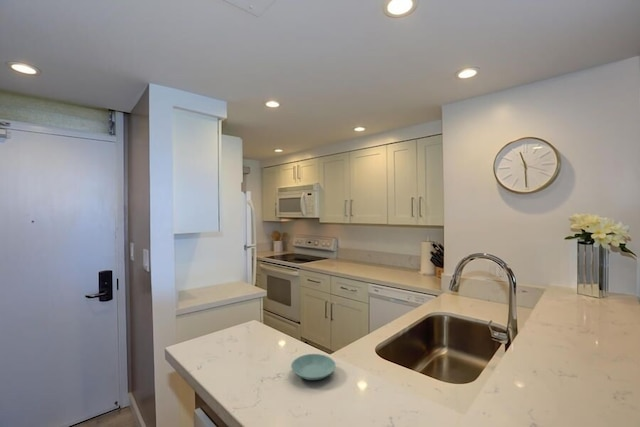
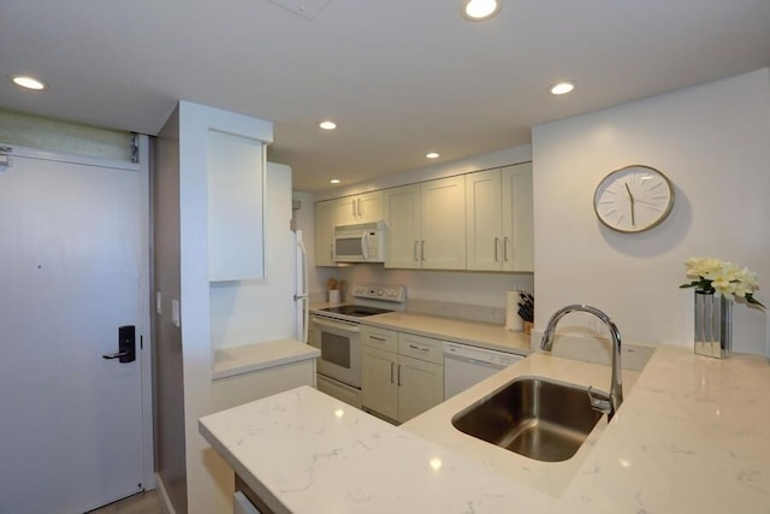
- saucer [290,353,337,381]
